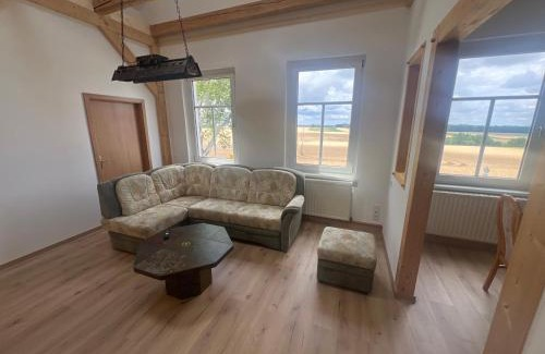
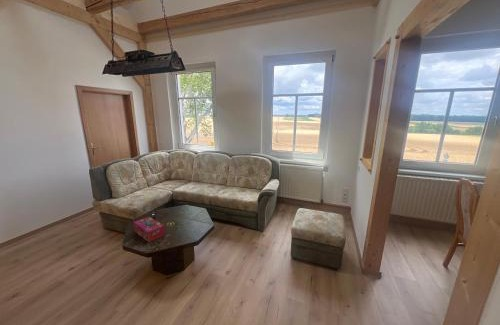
+ tissue box [133,216,166,243]
